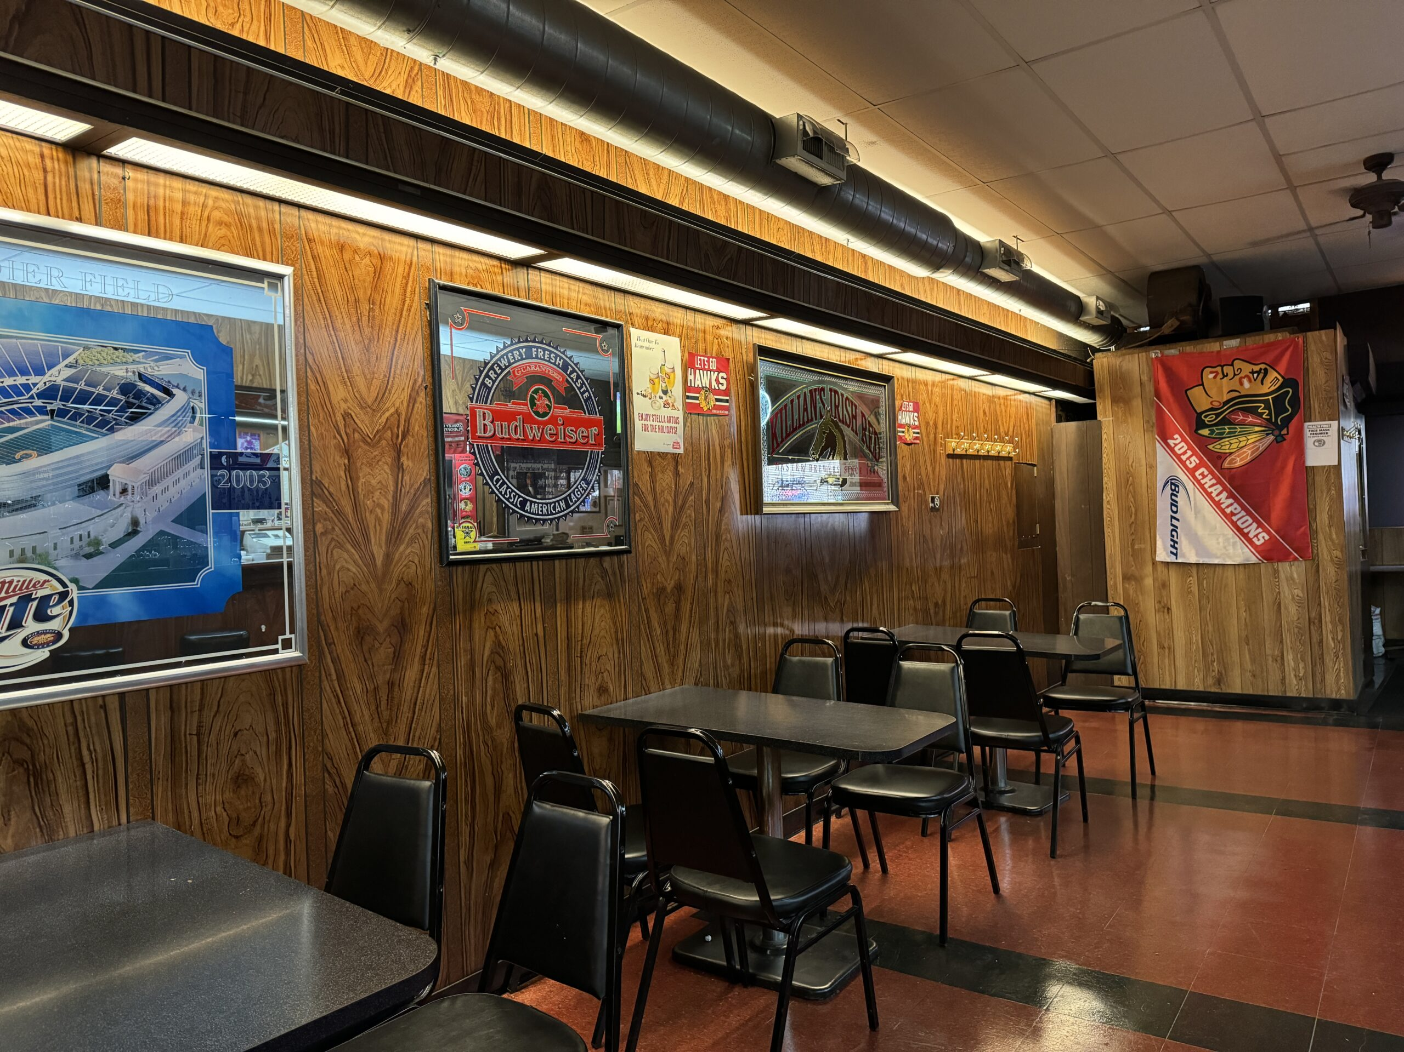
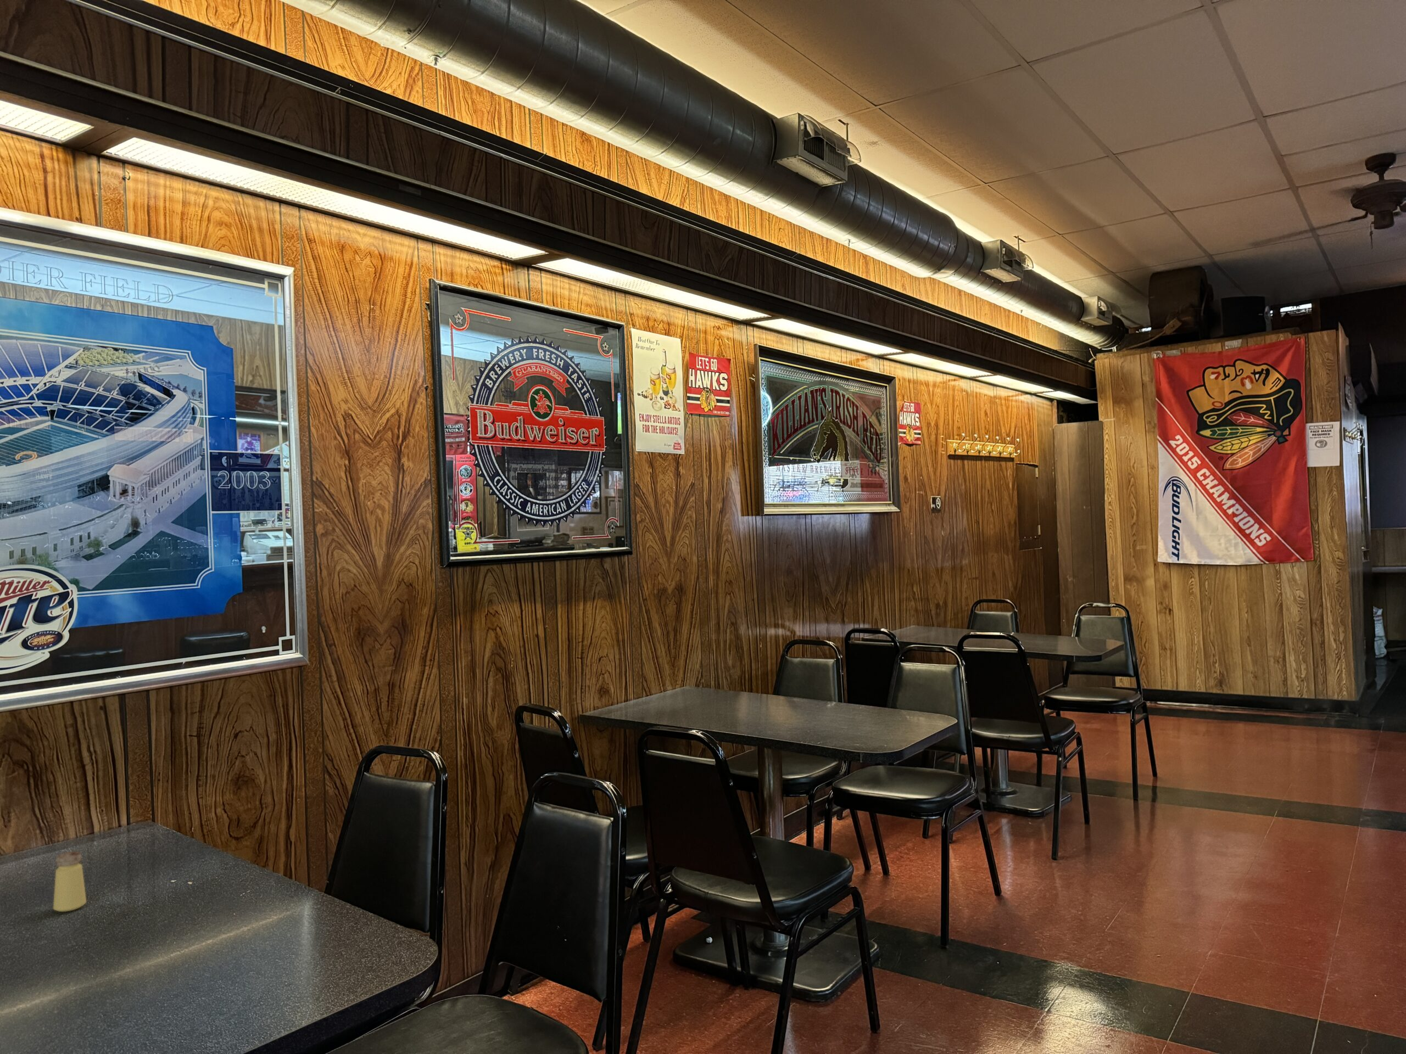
+ saltshaker [53,851,86,912]
